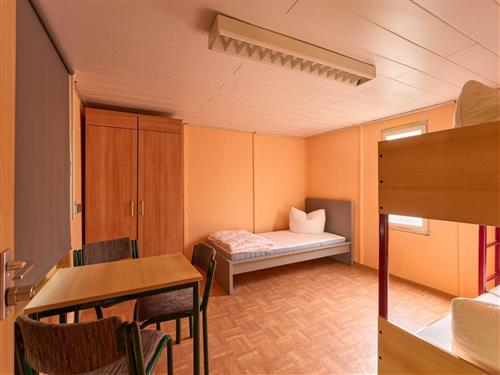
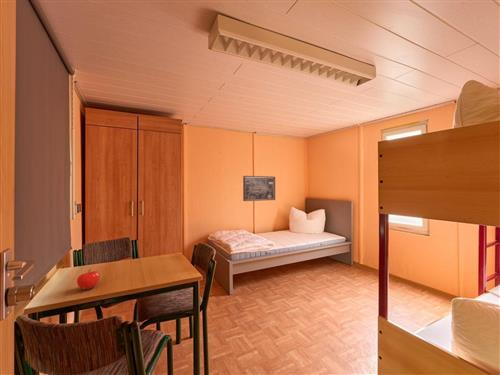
+ fruit [76,268,100,290]
+ wall art [242,175,276,202]
